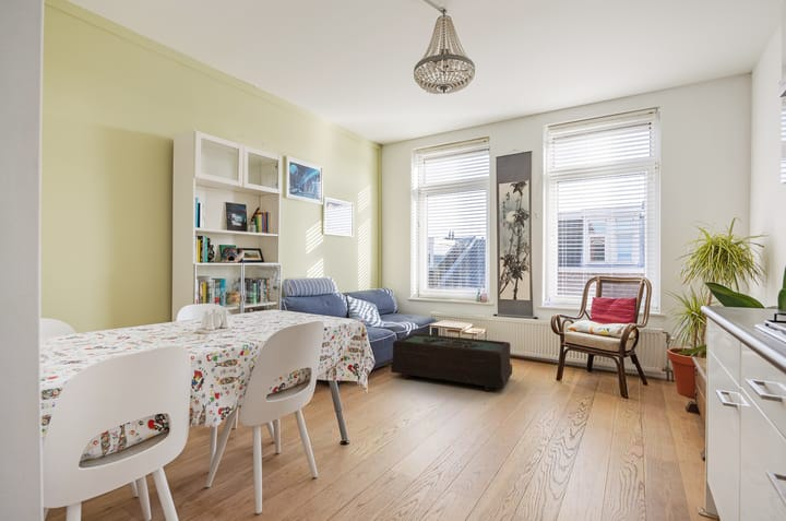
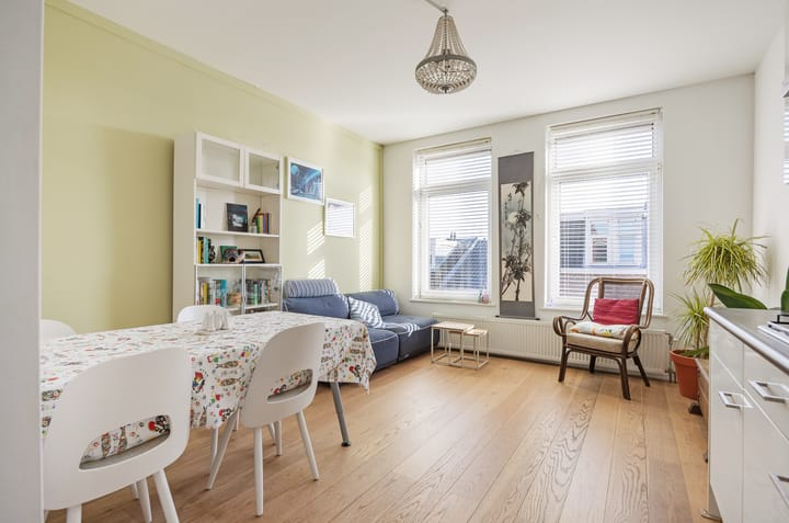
- coffee table [390,332,513,393]
